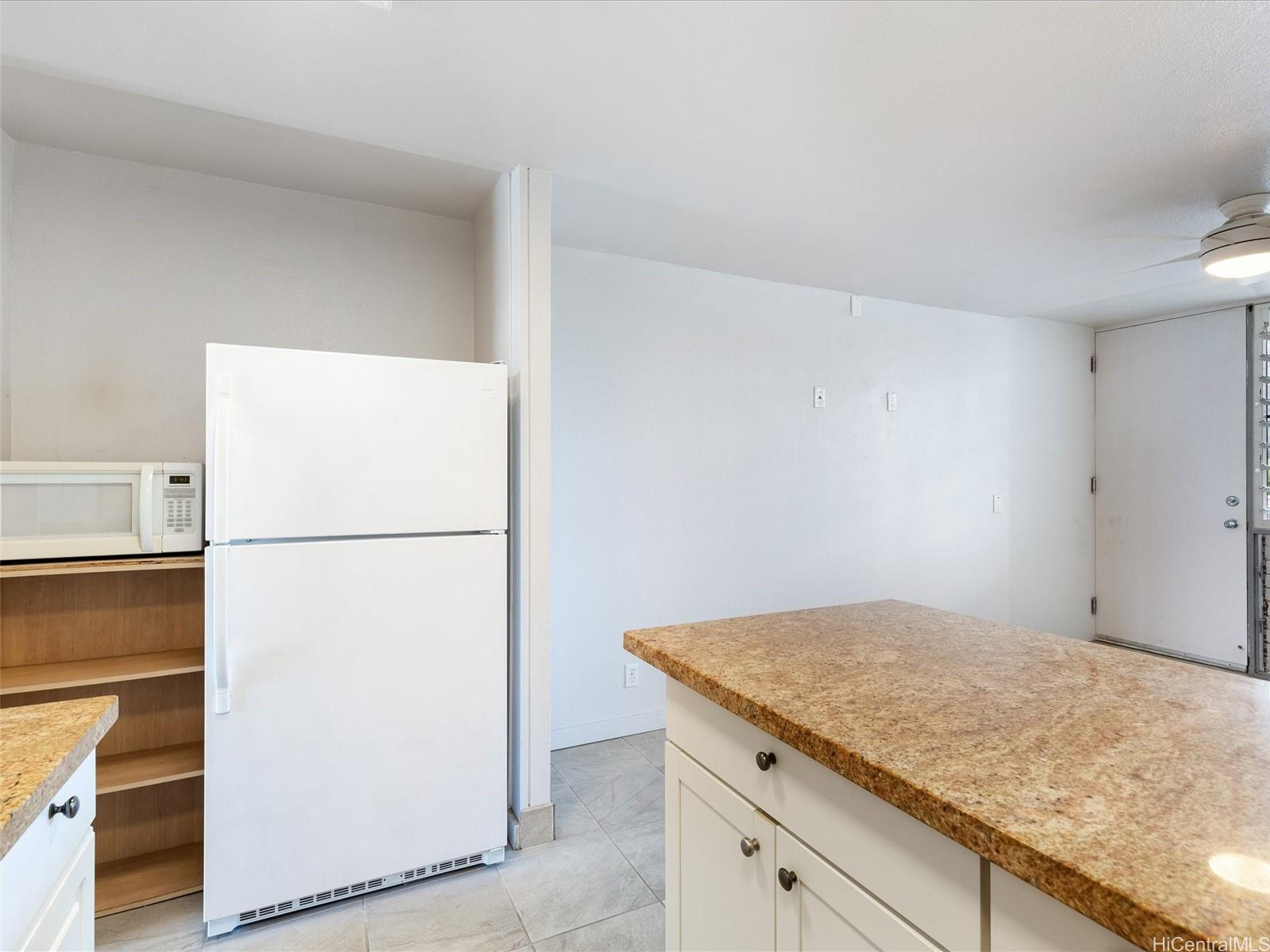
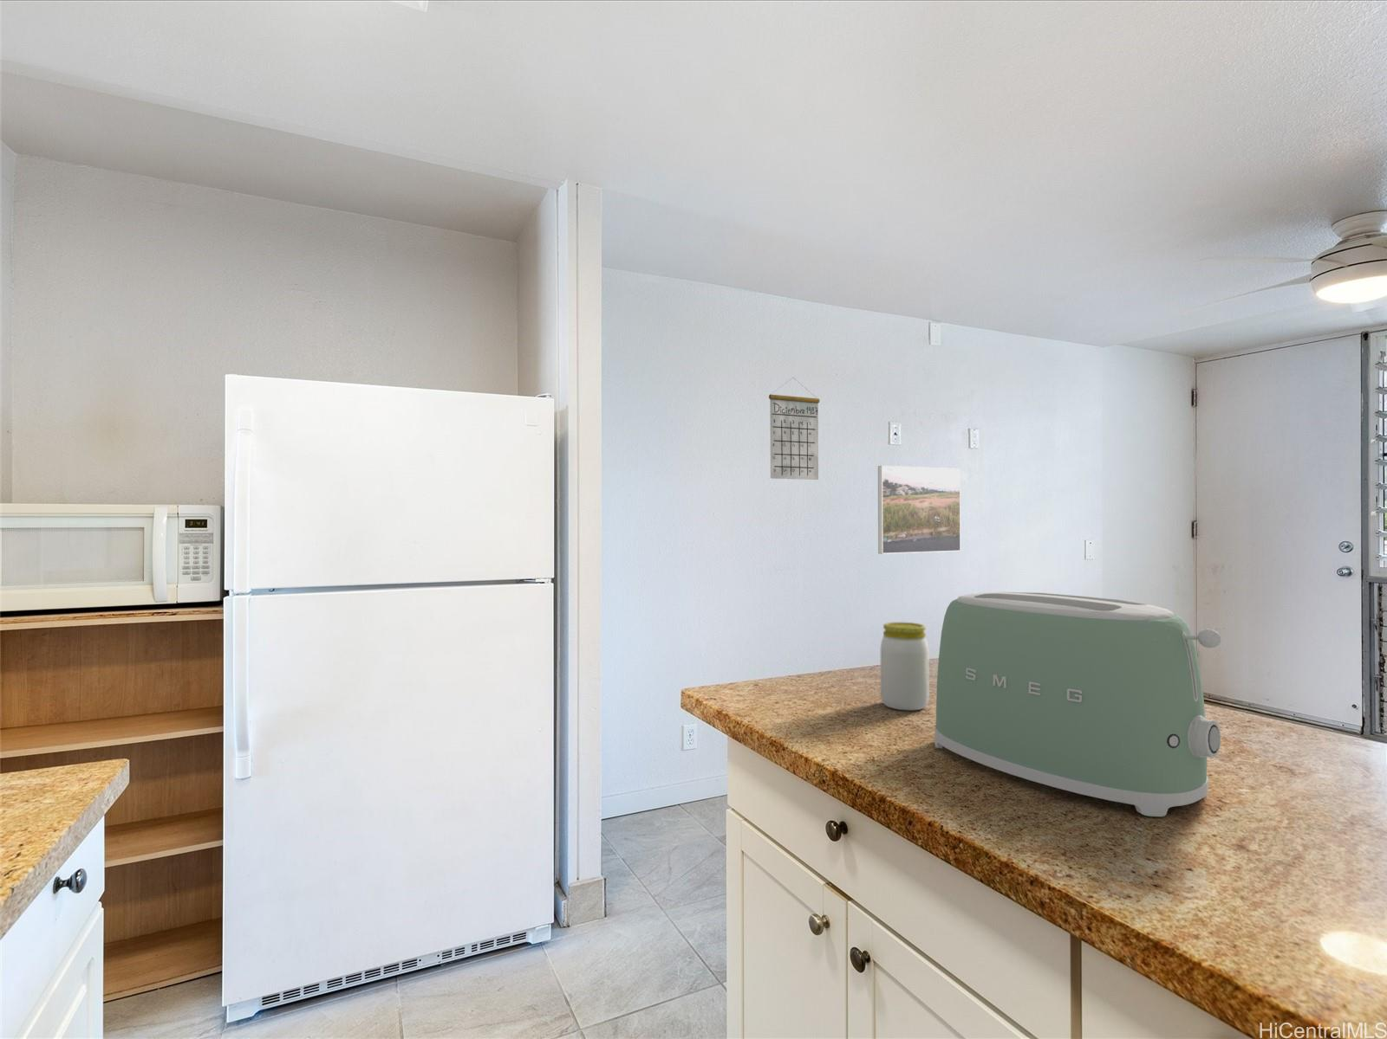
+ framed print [877,465,961,556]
+ jar [880,622,930,710]
+ calendar [768,377,820,480]
+ toaster [934,592,1222,817]
